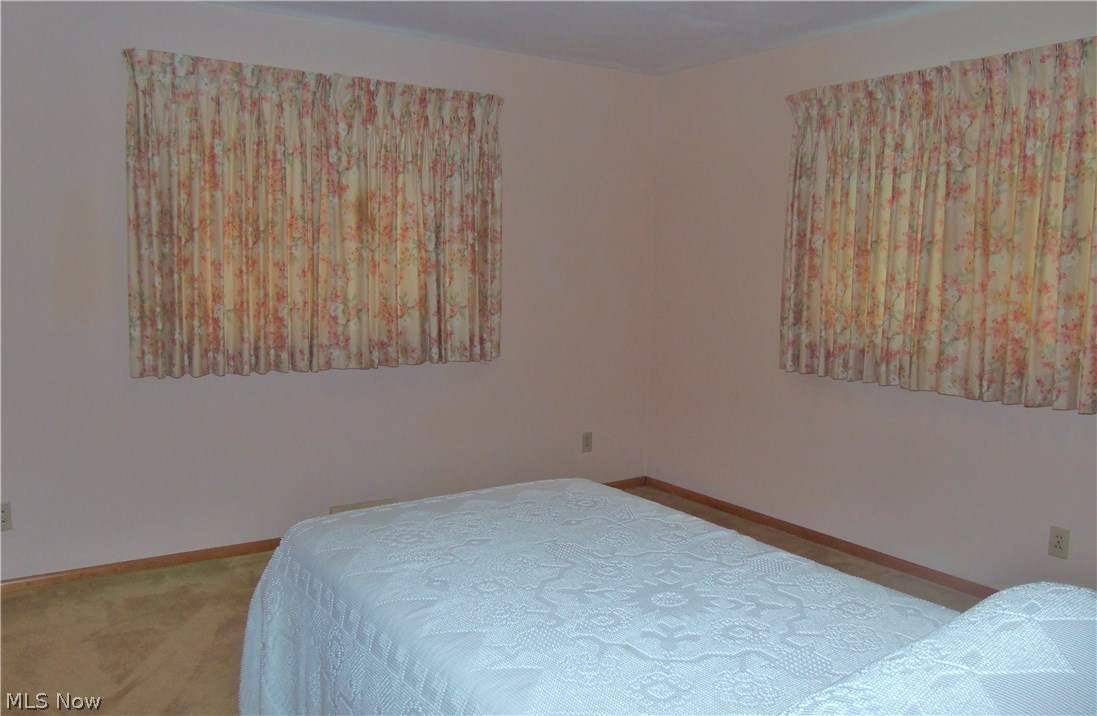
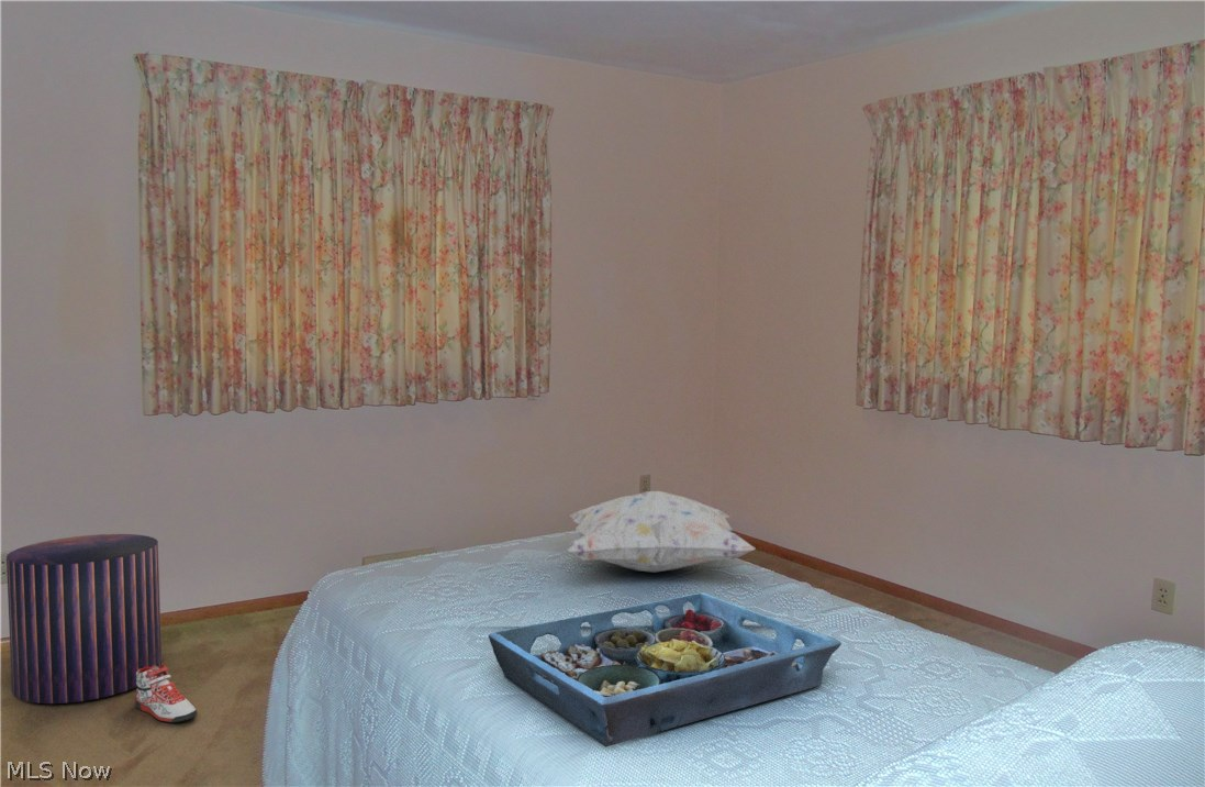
+ stool [5,533,163,705]
+ sneaker [134,664,198,723]
+ serving tray [488,591,843,749]
+ decorative pillow [566,490,757,574]
